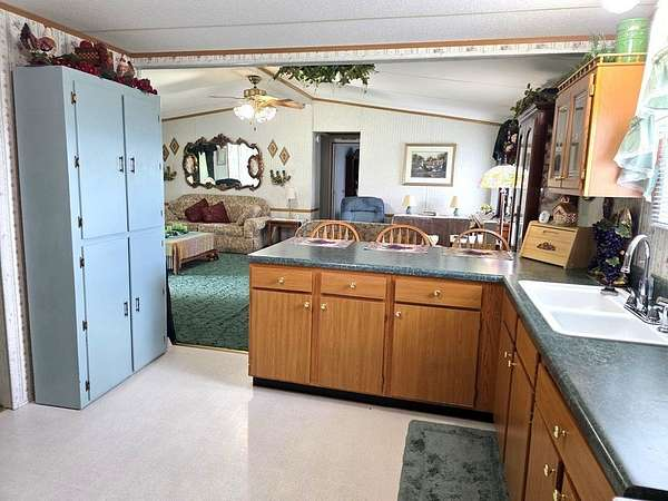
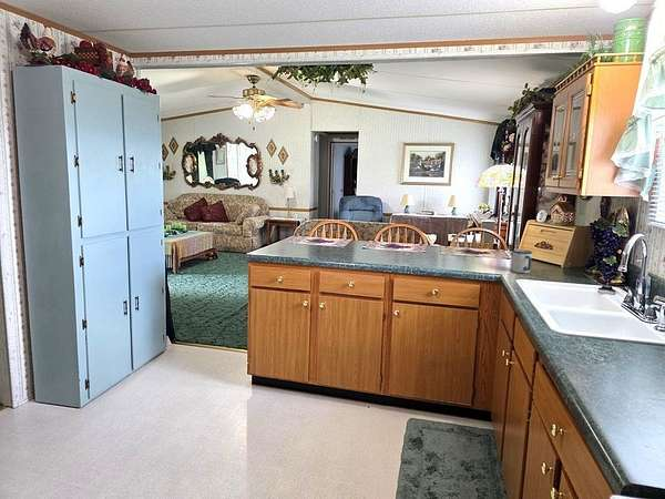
+ mug [511,248,533,274]
